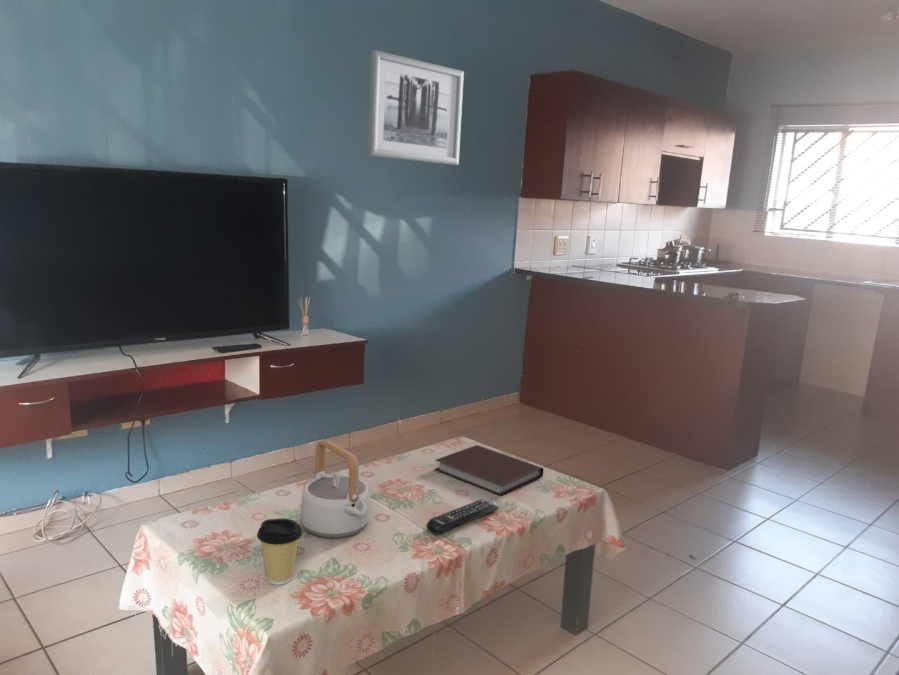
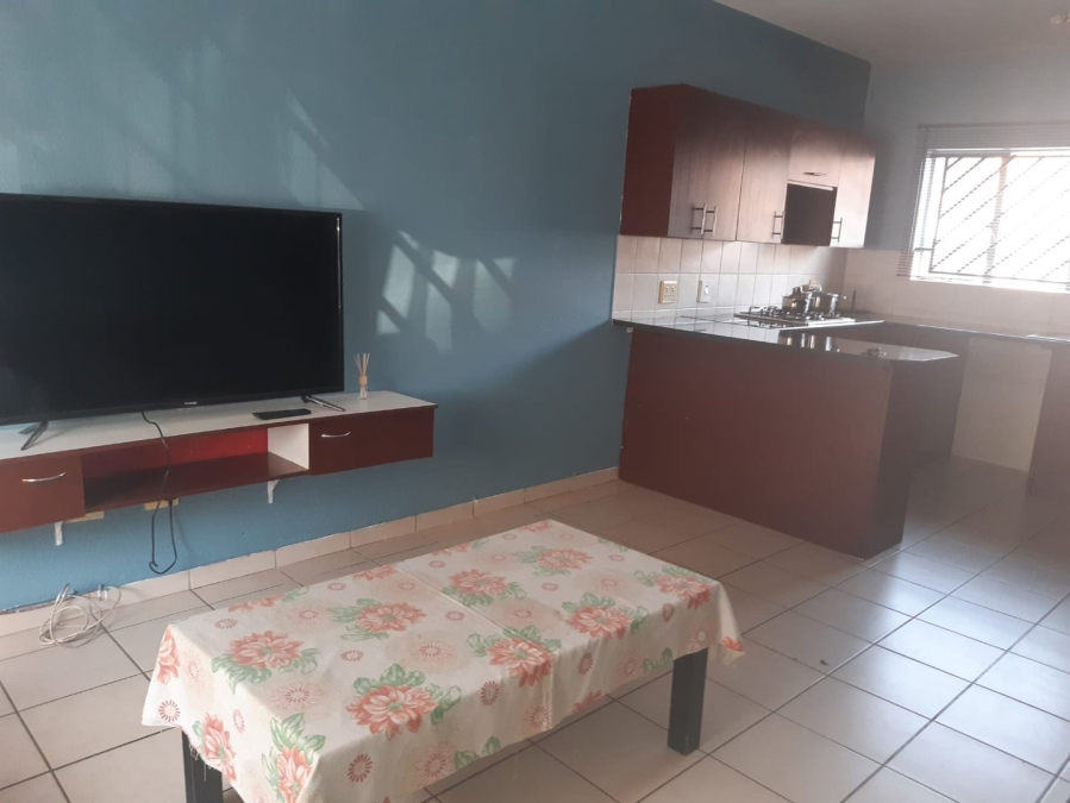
- remote control [426,498,499,536]
- teapot [300,440,370,539]
- notebook [433,444,544,497]
- wall art [367,49,465,166]
- coffee cup [256,518,303,586]
